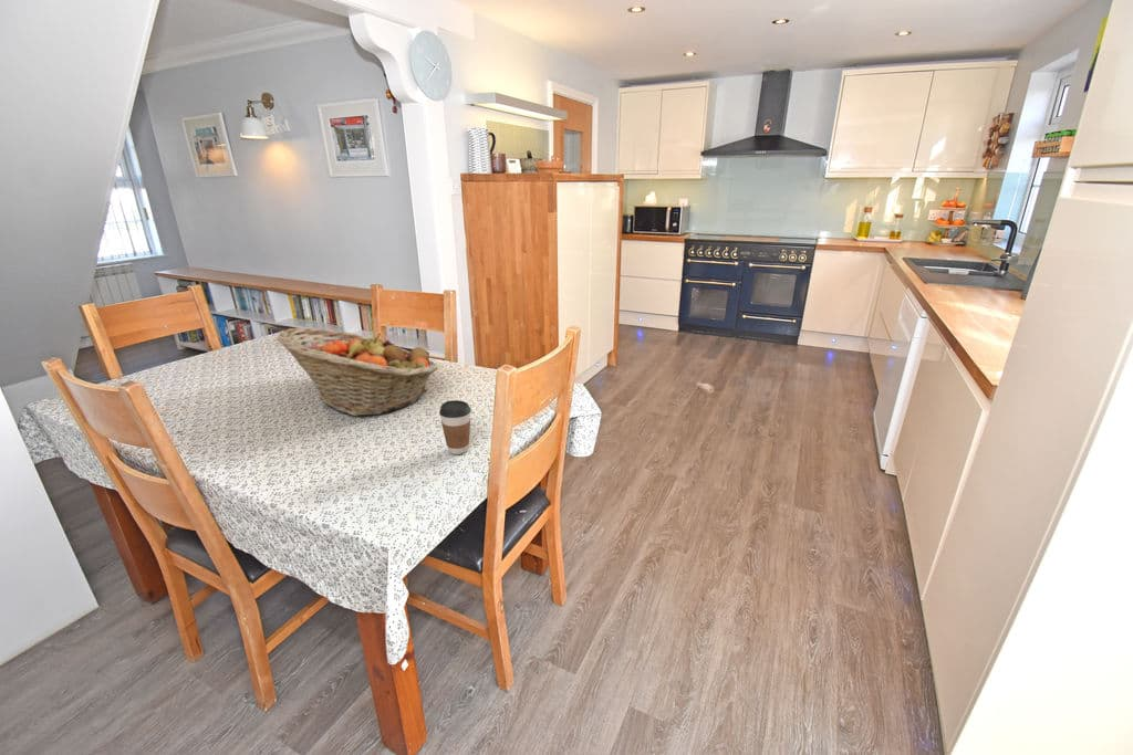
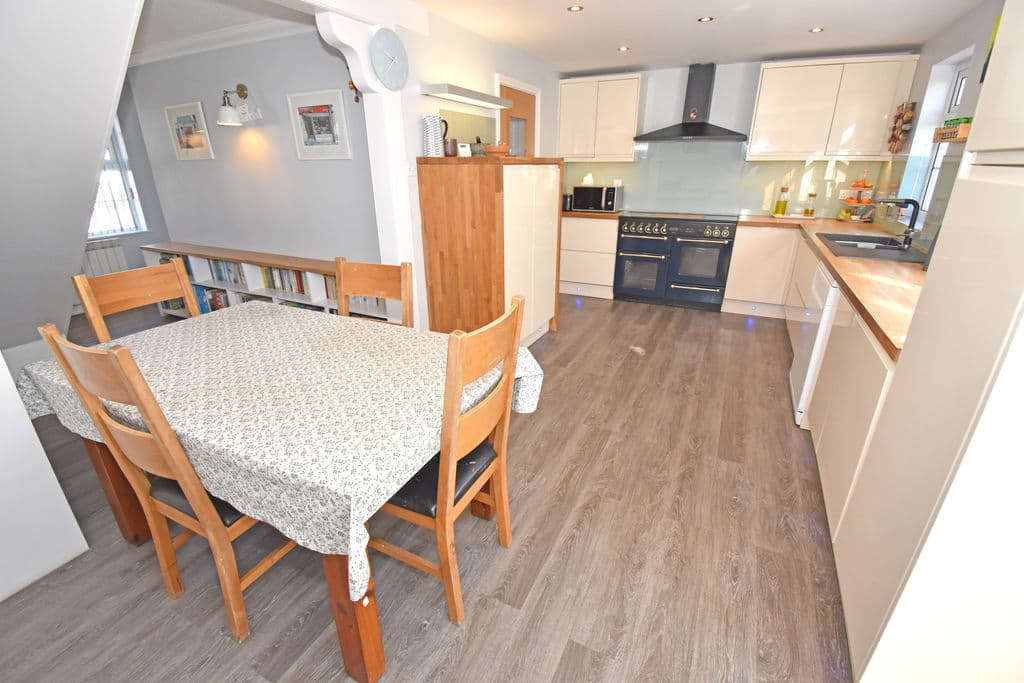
- coffee cup [438,399,472,455]
- fruit basket [277,326,439,417]
